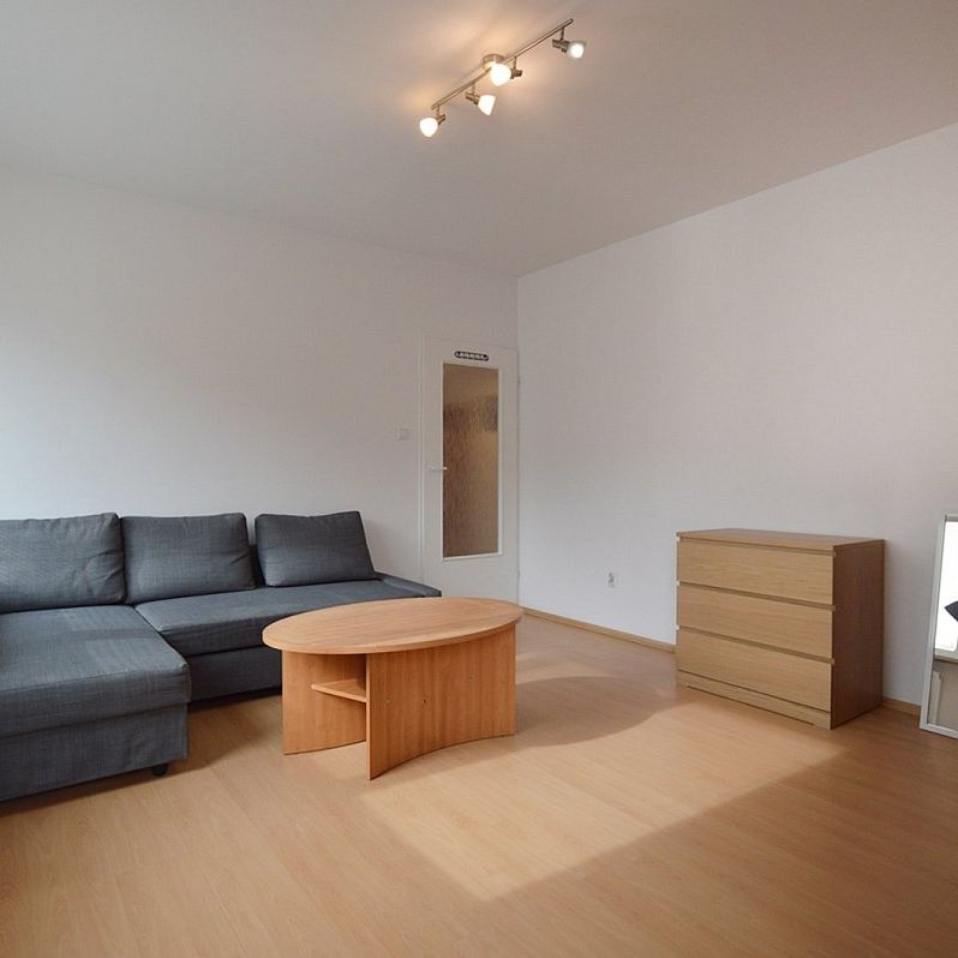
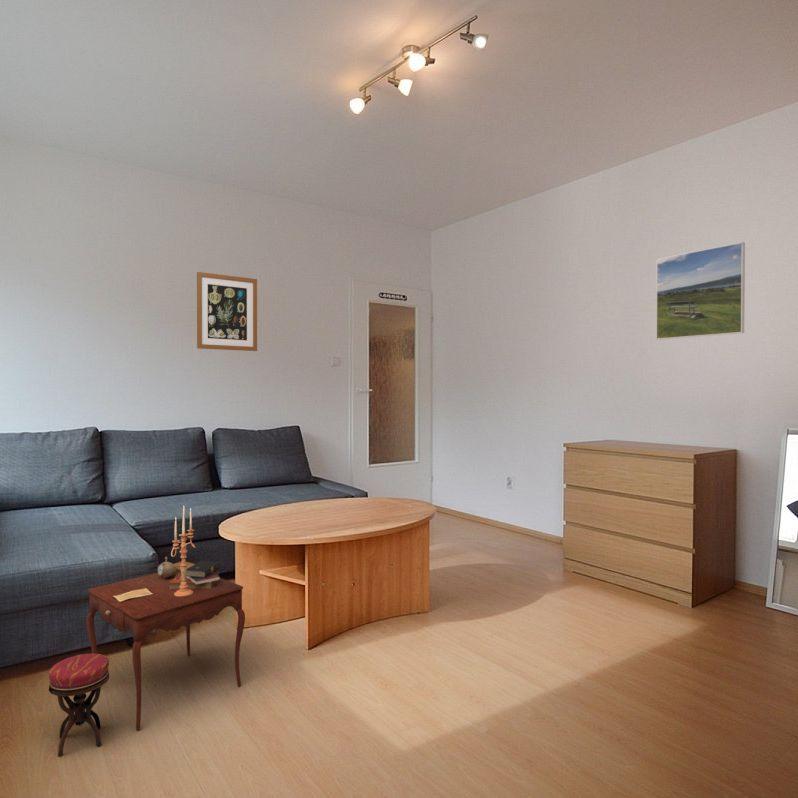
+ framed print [655,241,746,340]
+ side table [48,505,246,757]
+ wall art [196,271,258,352]
